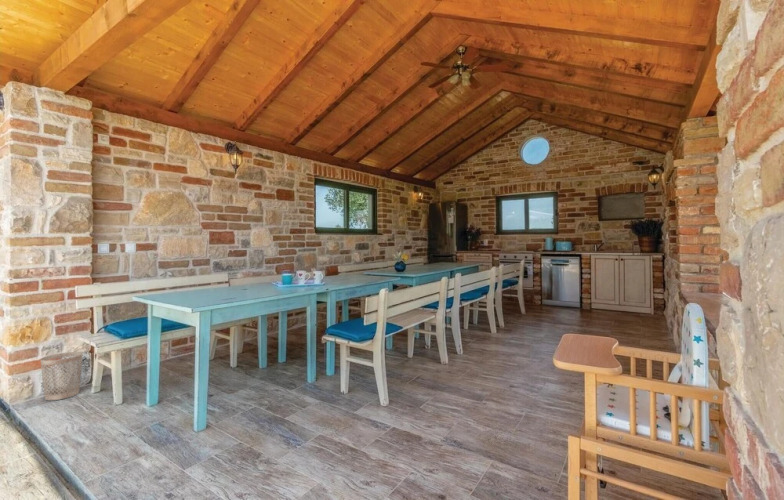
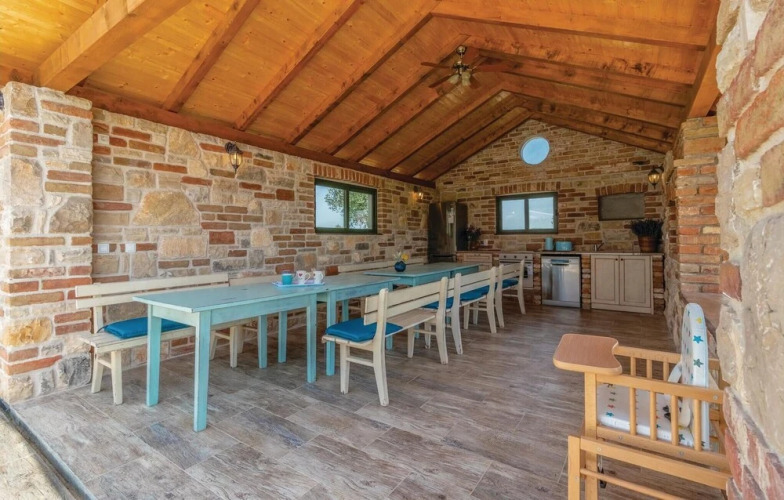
- wastebasket [39,351,84,401]
